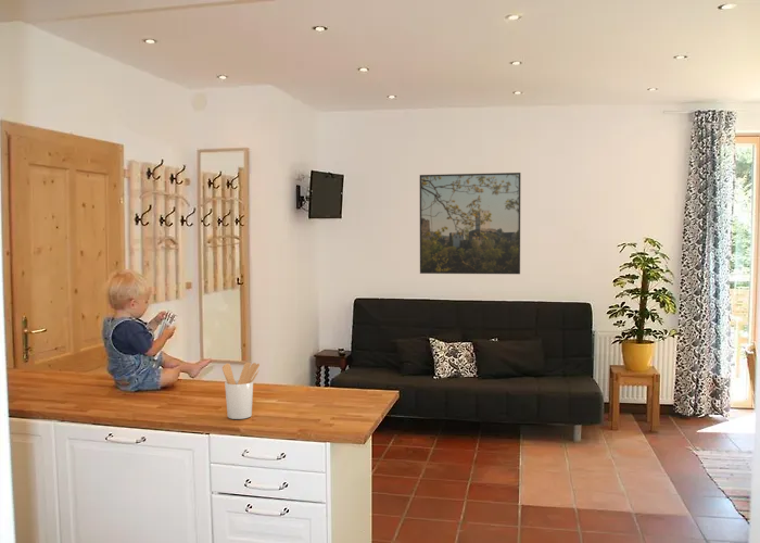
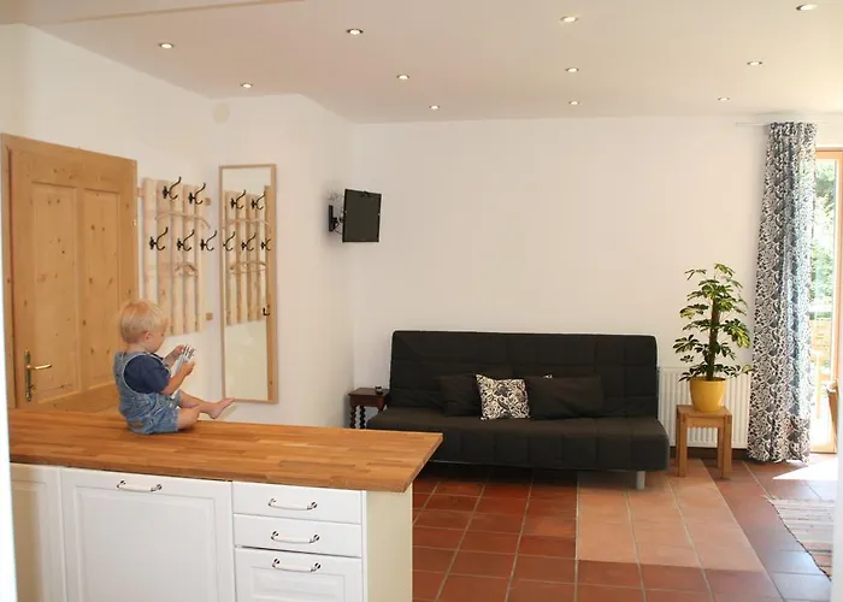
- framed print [419,172,522,275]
- utensil holder [221,362,261,420]
